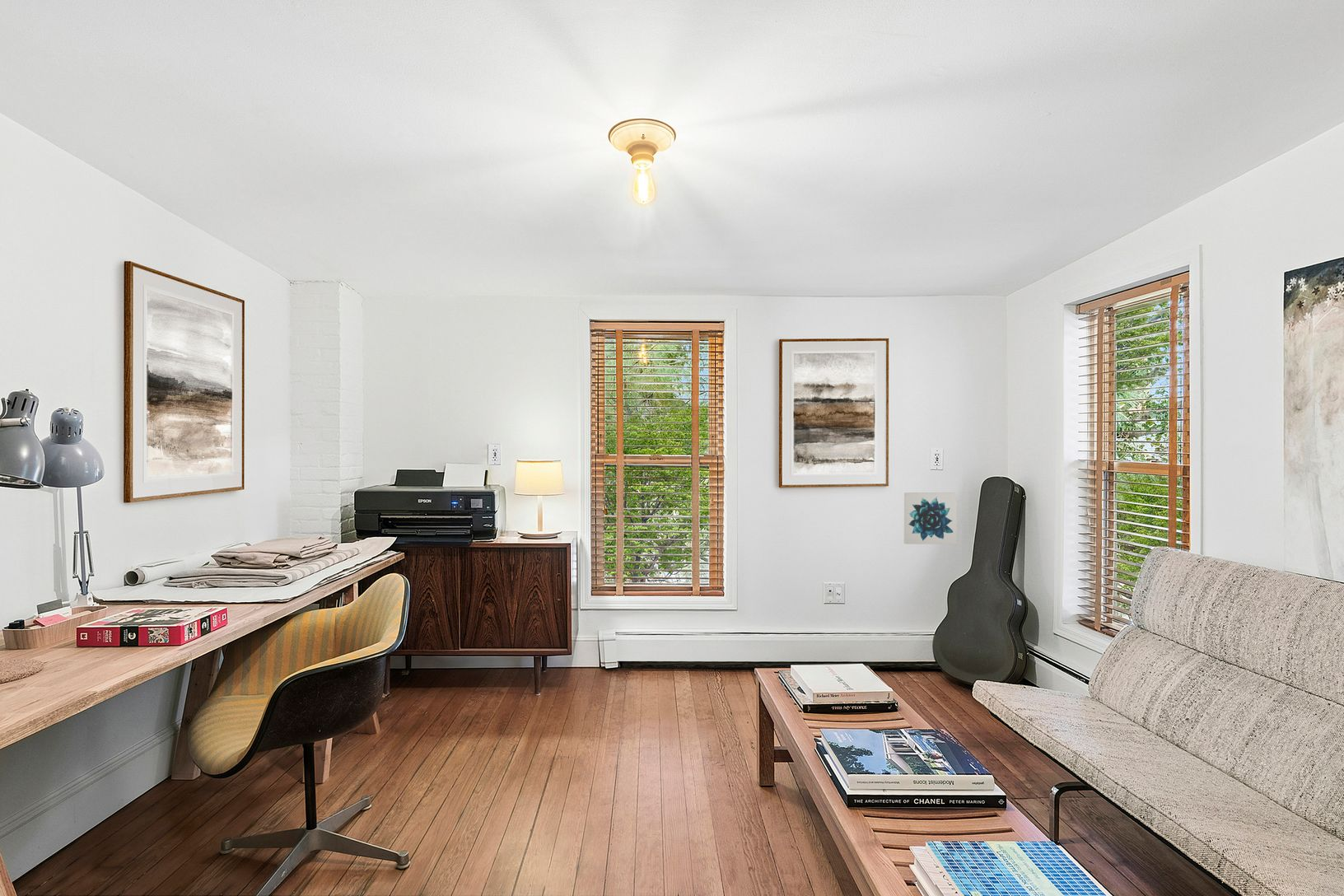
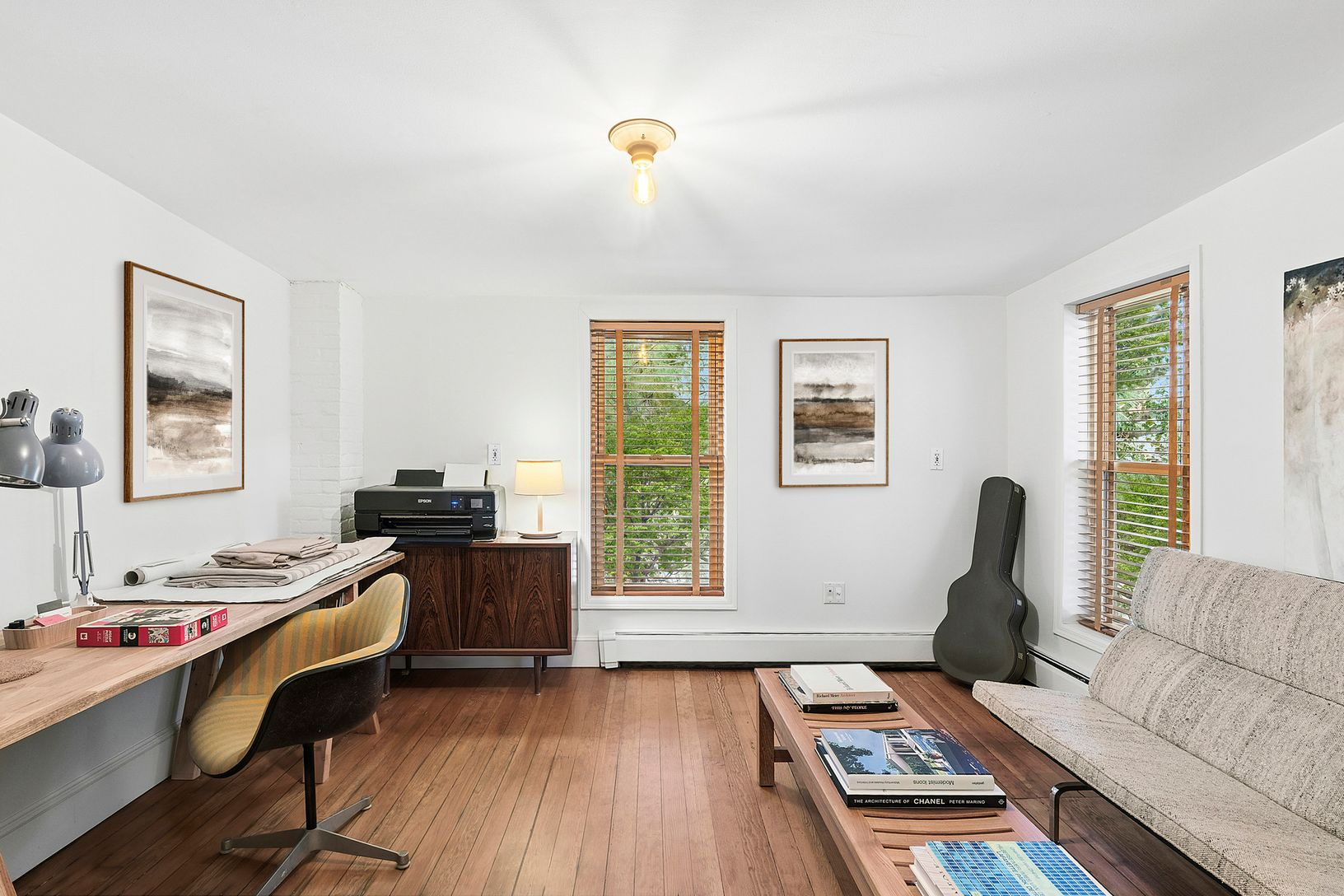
- wall art [903,492,958,545]
